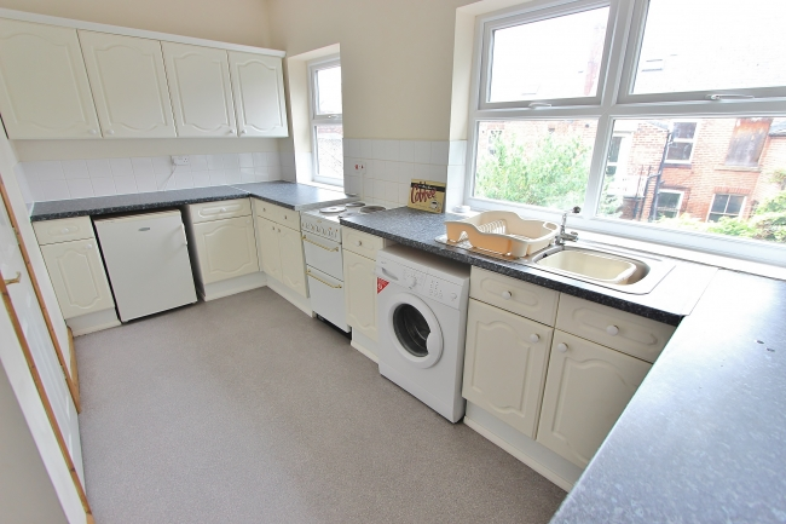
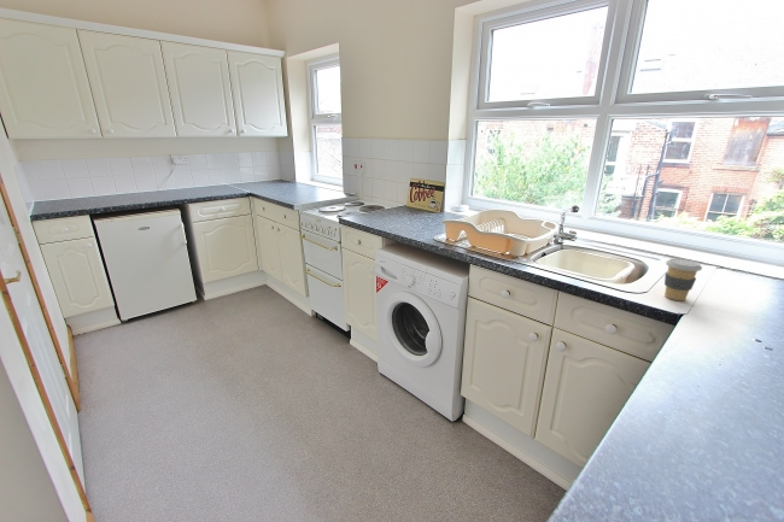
+ coffee cup [663,257,703,301]
